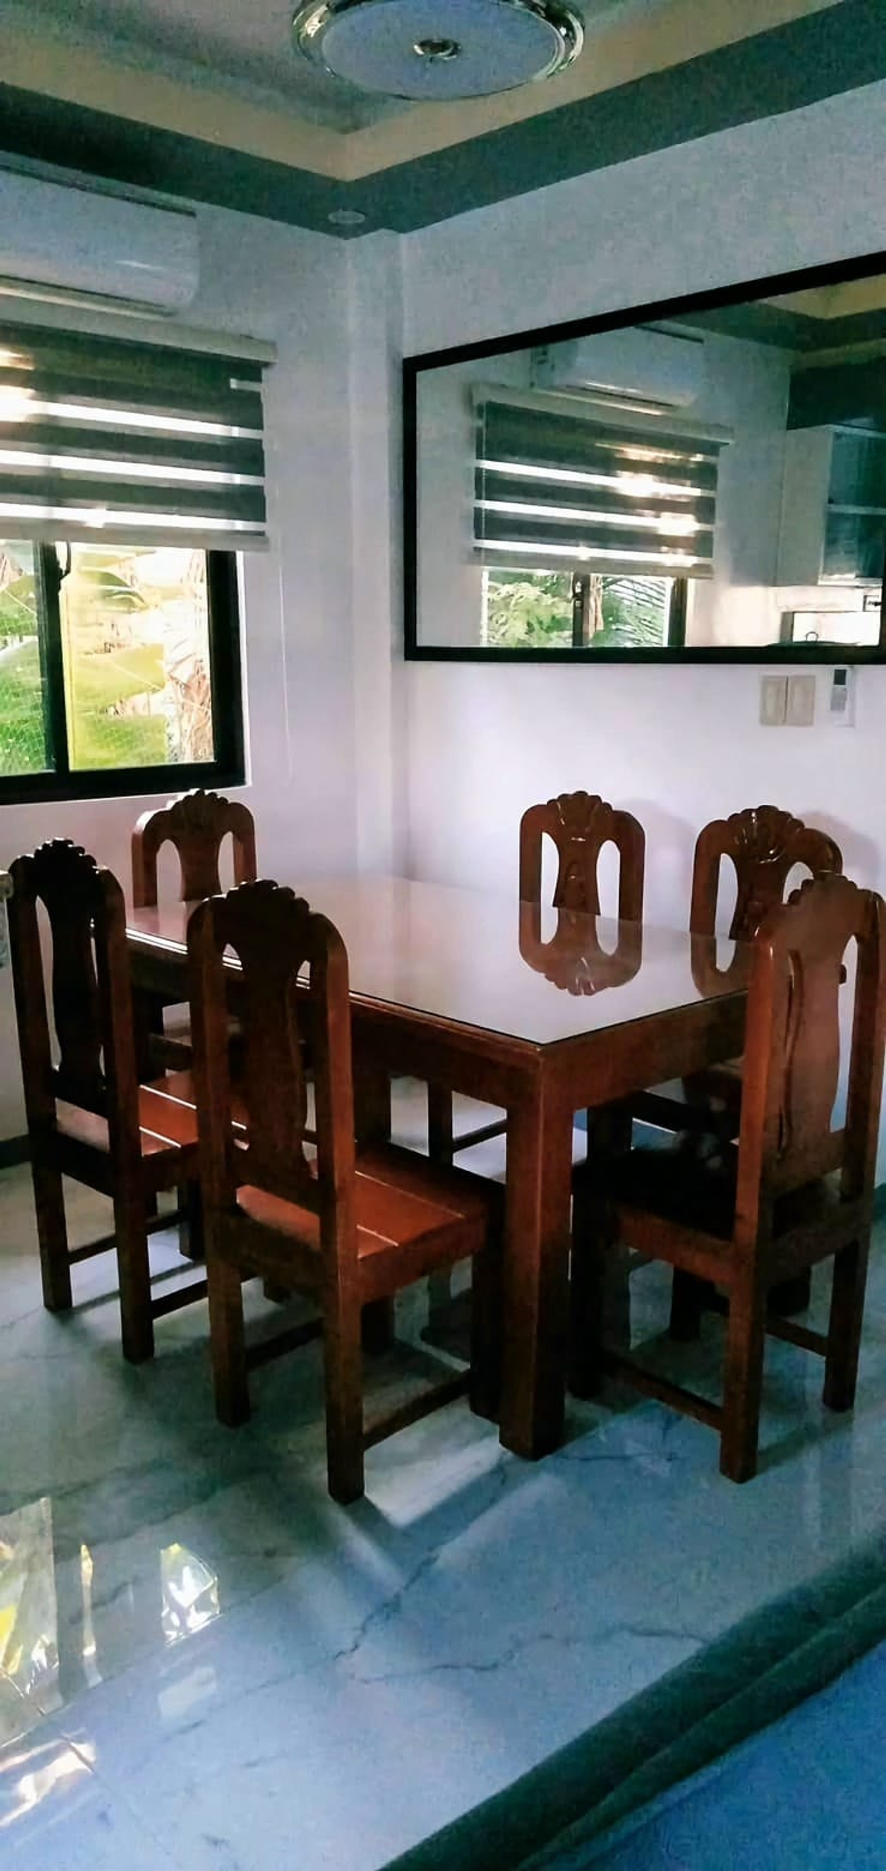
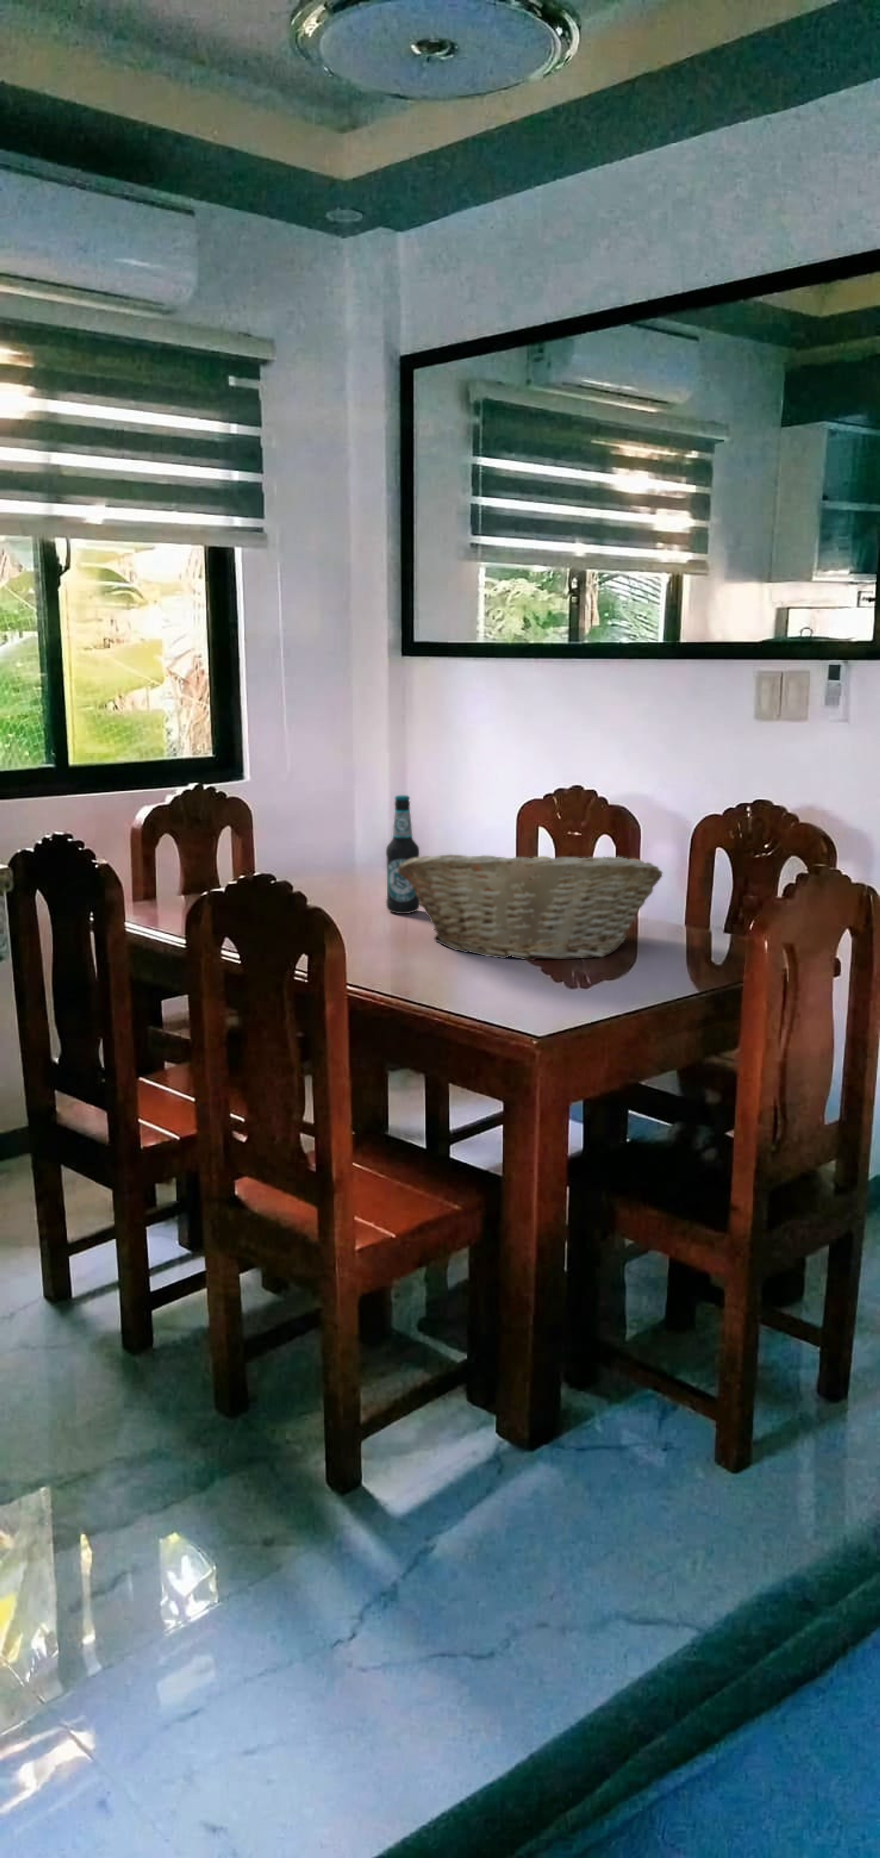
+ bottle [385,794,419,914]
+ fruit basket [398,845,663,961]
